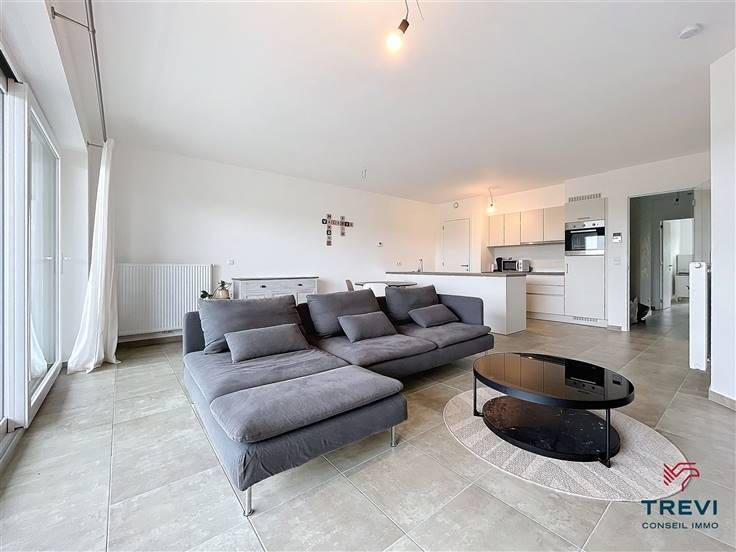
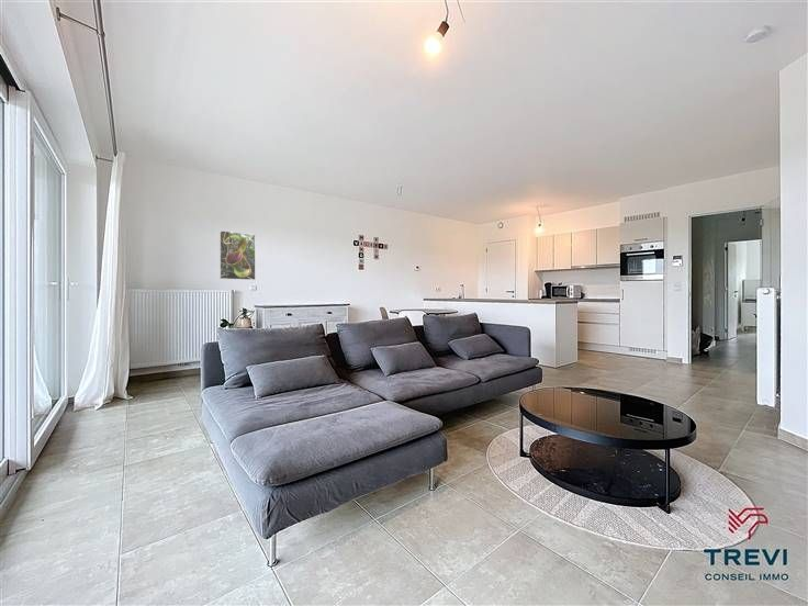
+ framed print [218,229,257,281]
